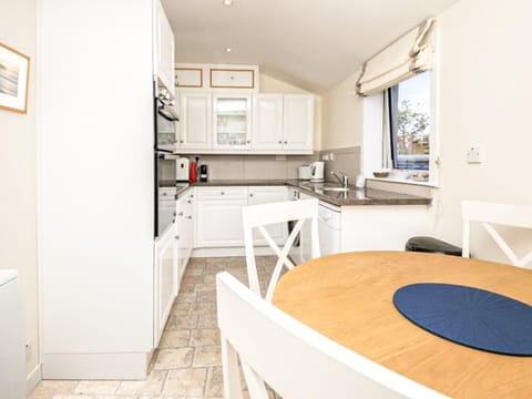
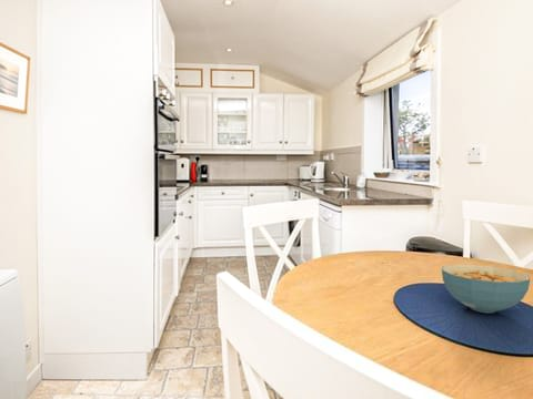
+ cereal bowl [441,264,531,314]
